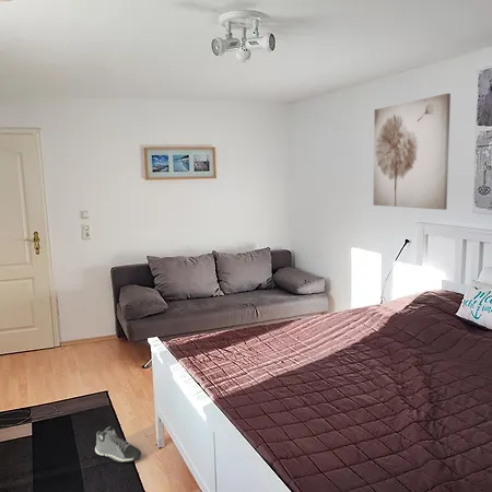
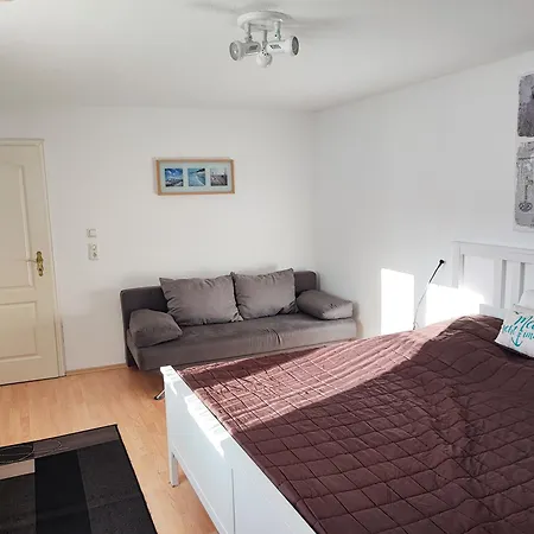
- wall art [373,92,452,211]
- sneaker [94,424,142,464]
